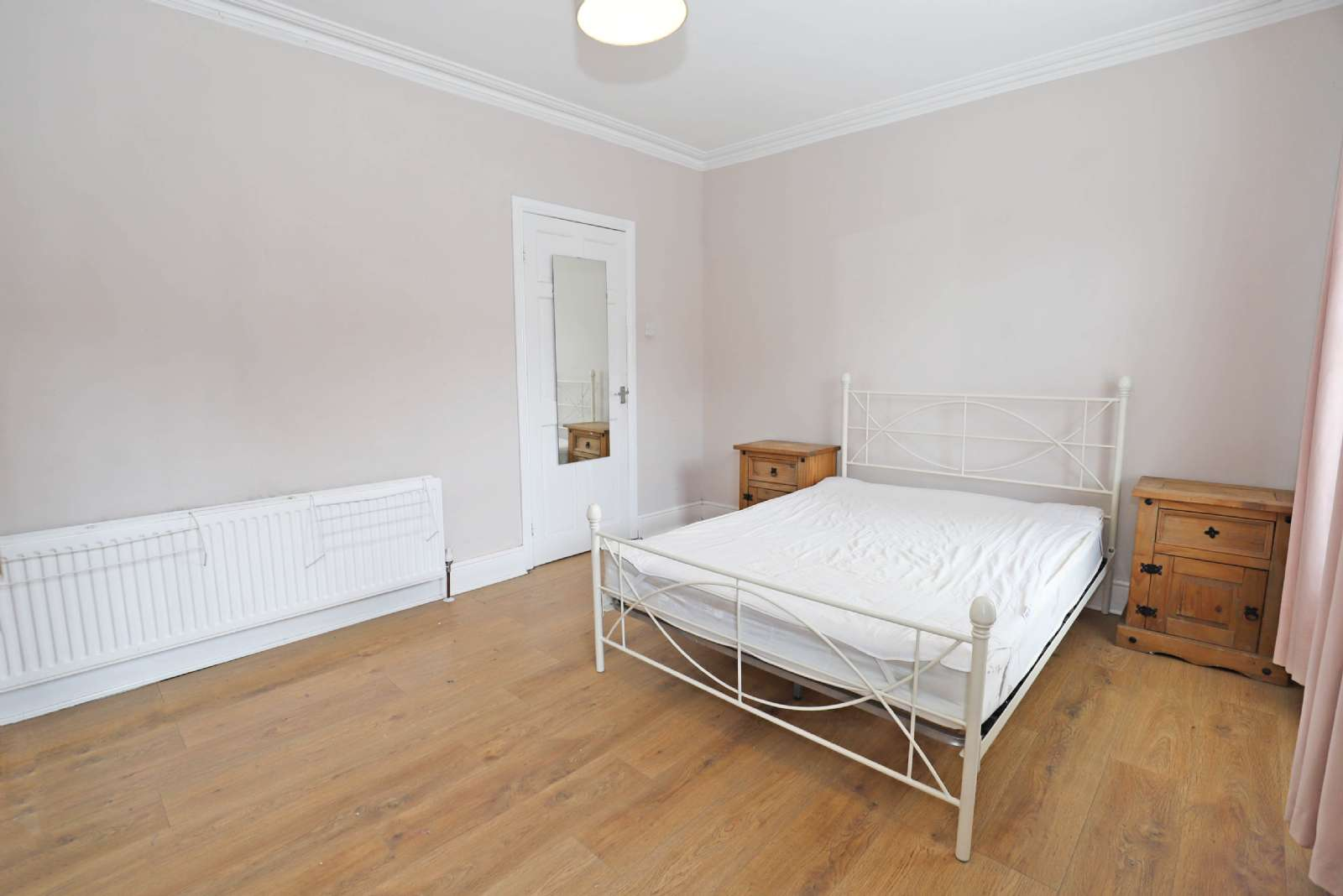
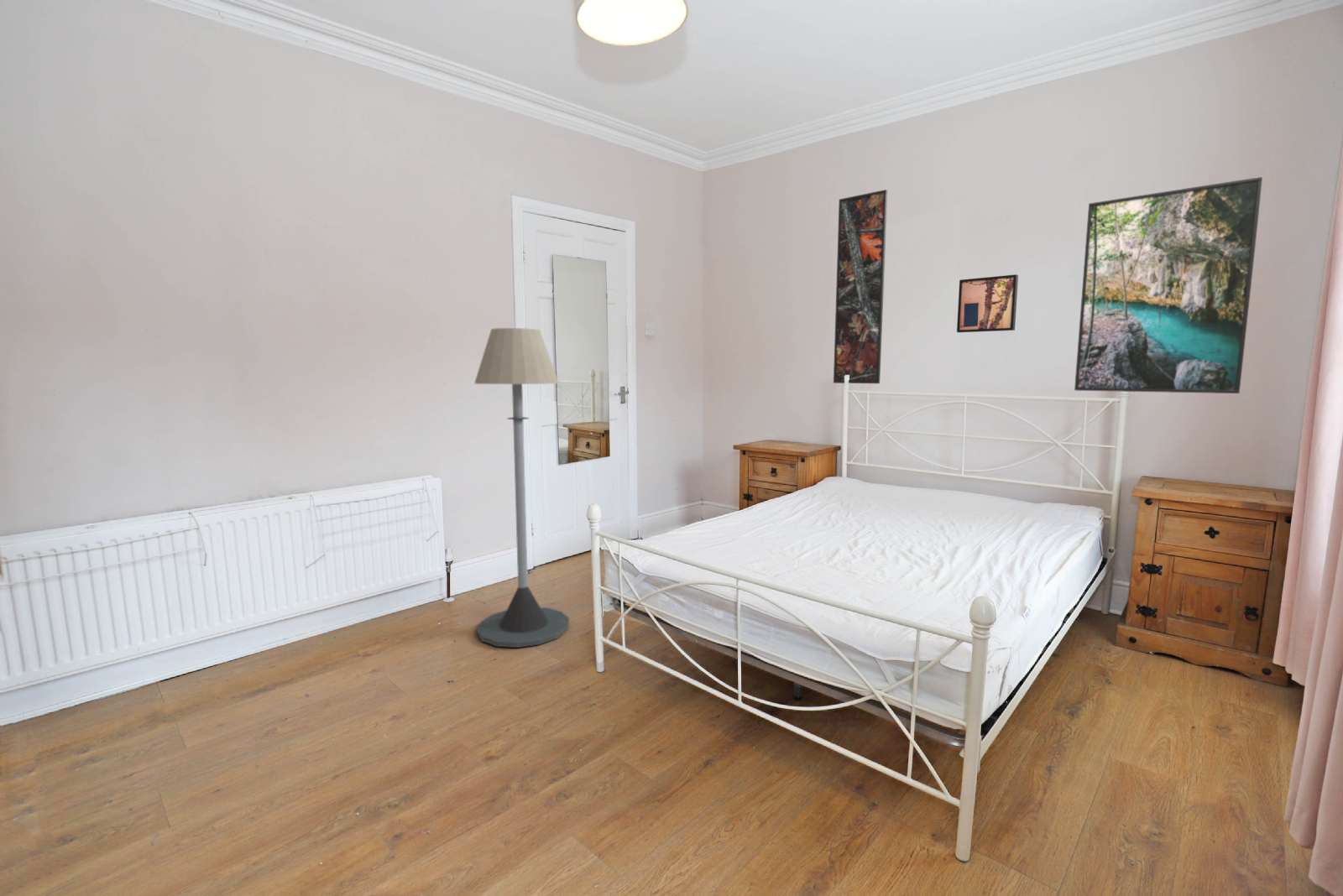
+ floor lamp [473,327,570,649]
+ wall art [956,273,1019,333]
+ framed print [1074,176,1263,394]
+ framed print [833,189,888,384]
